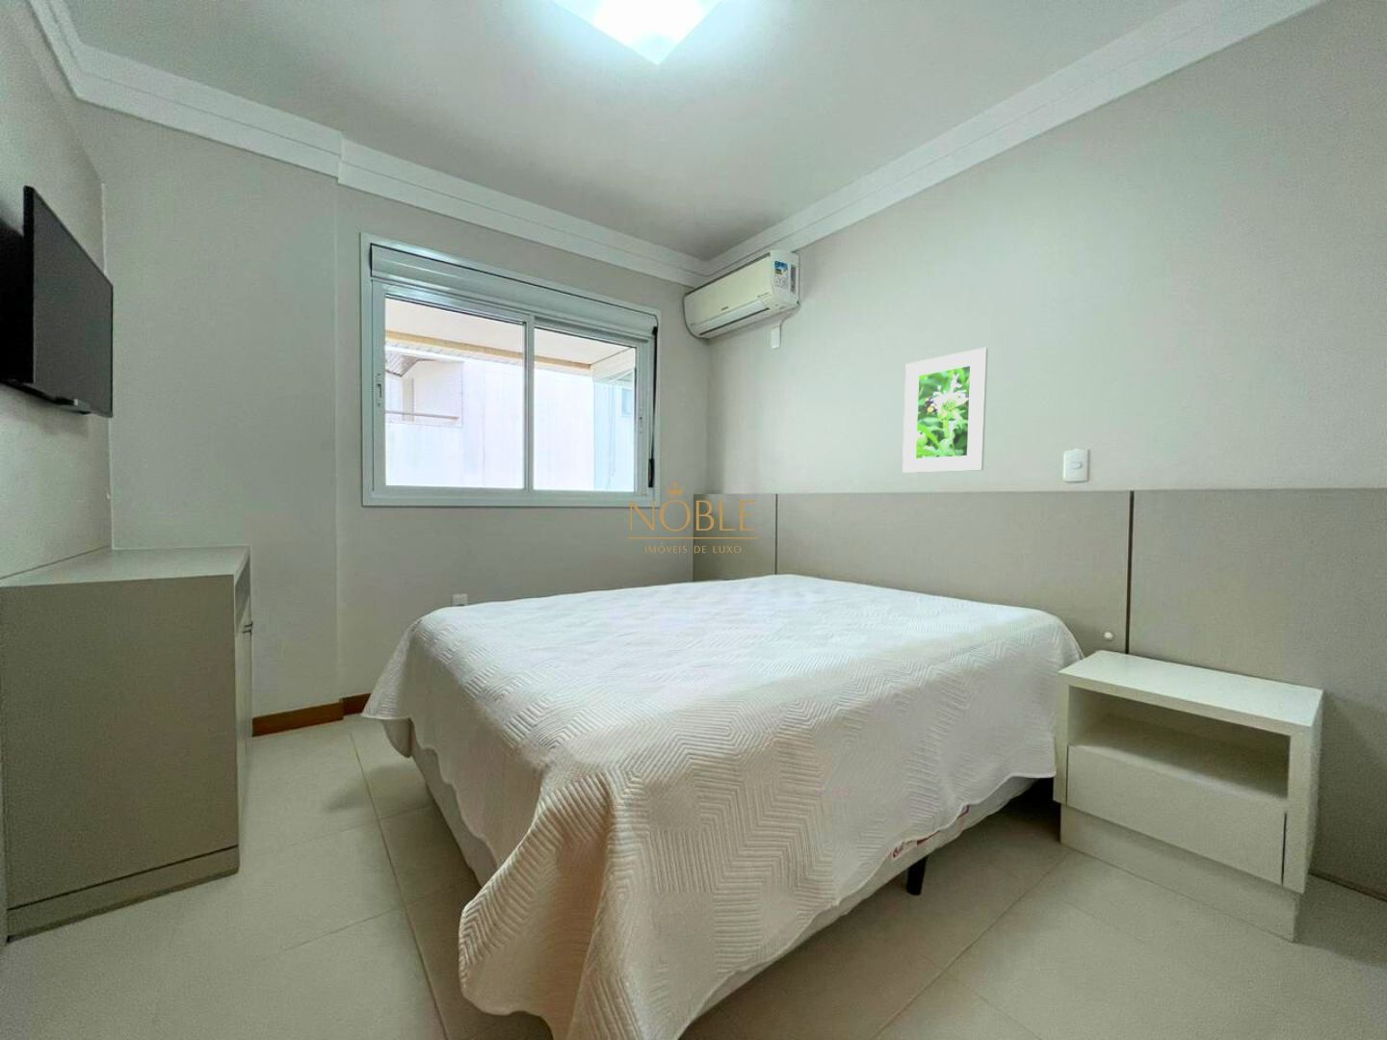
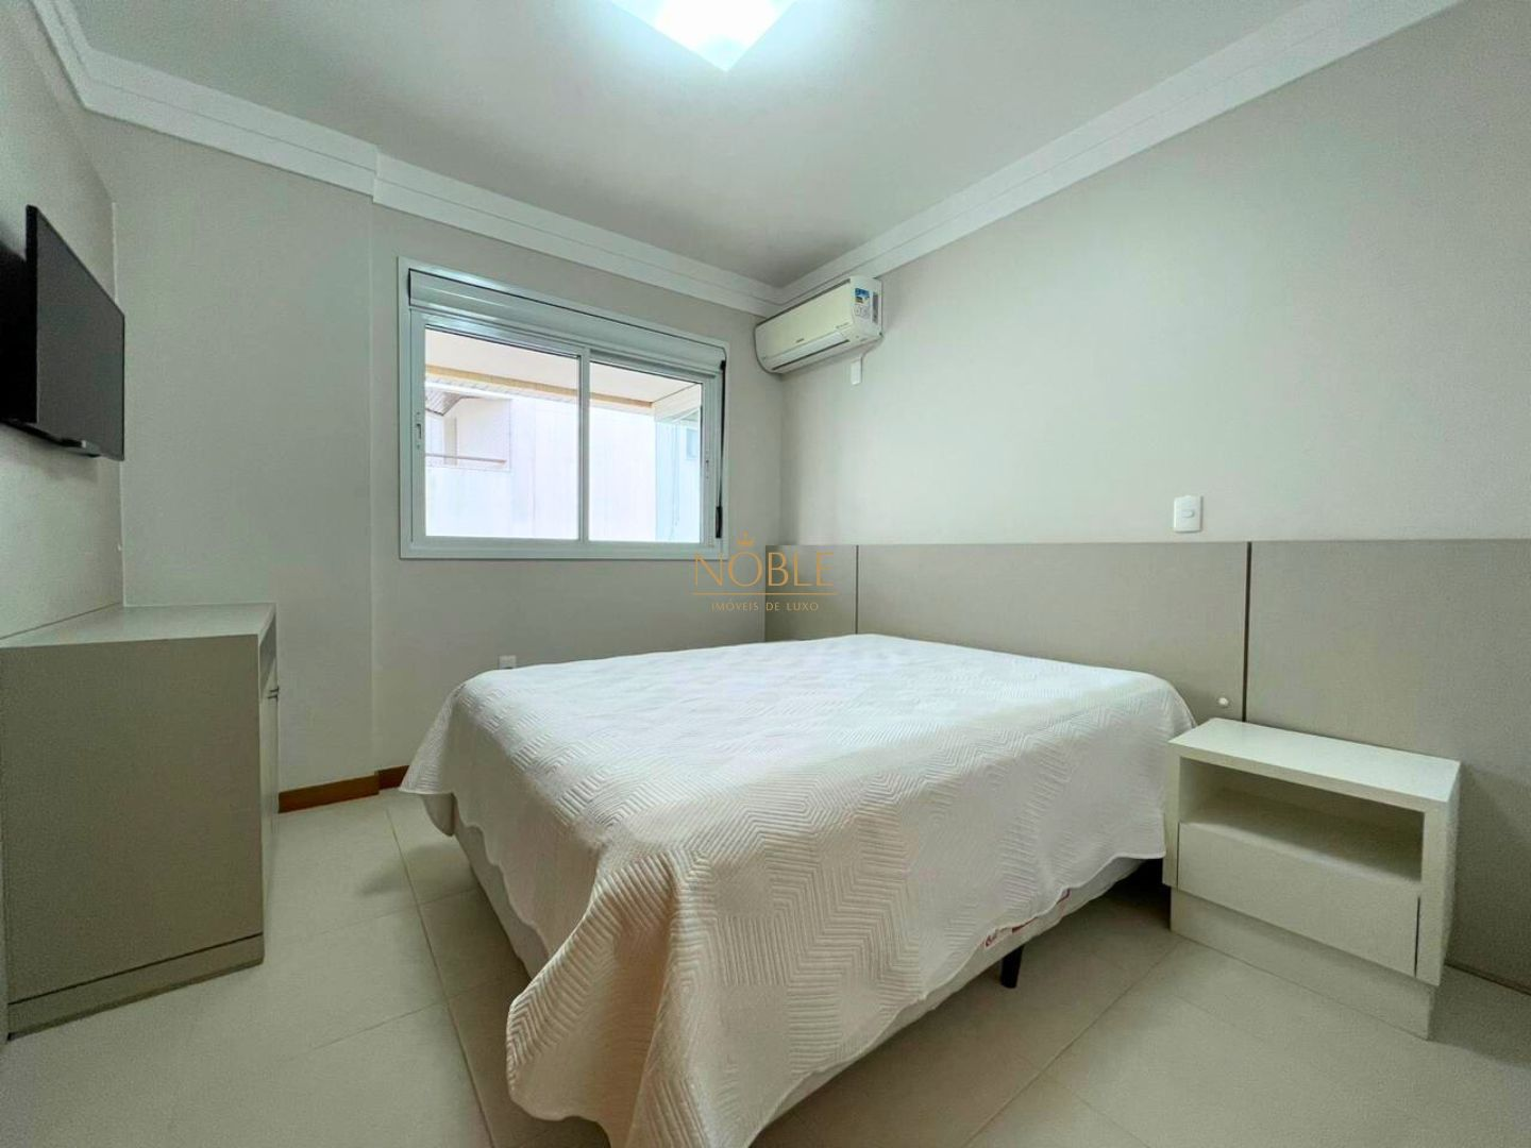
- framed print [902,346,989,474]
